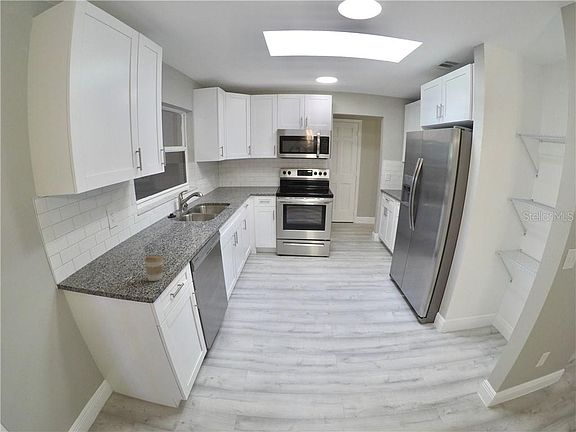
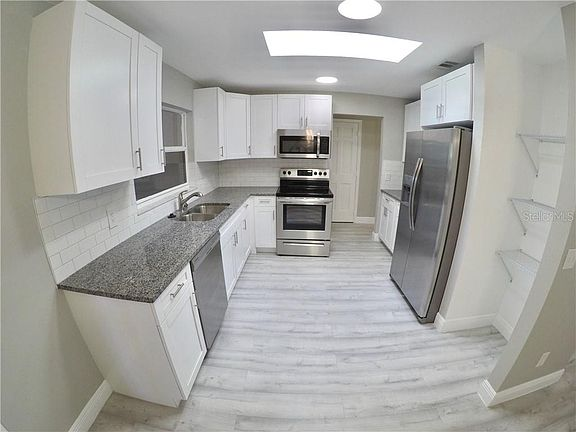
- coffee cup [143,254,164,282]
